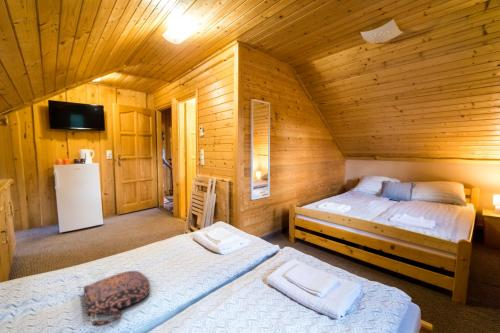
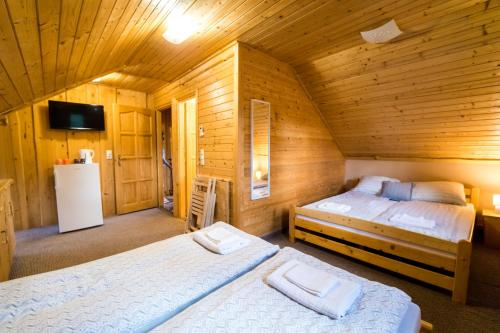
- shoulder bag [83,270,151,327]
